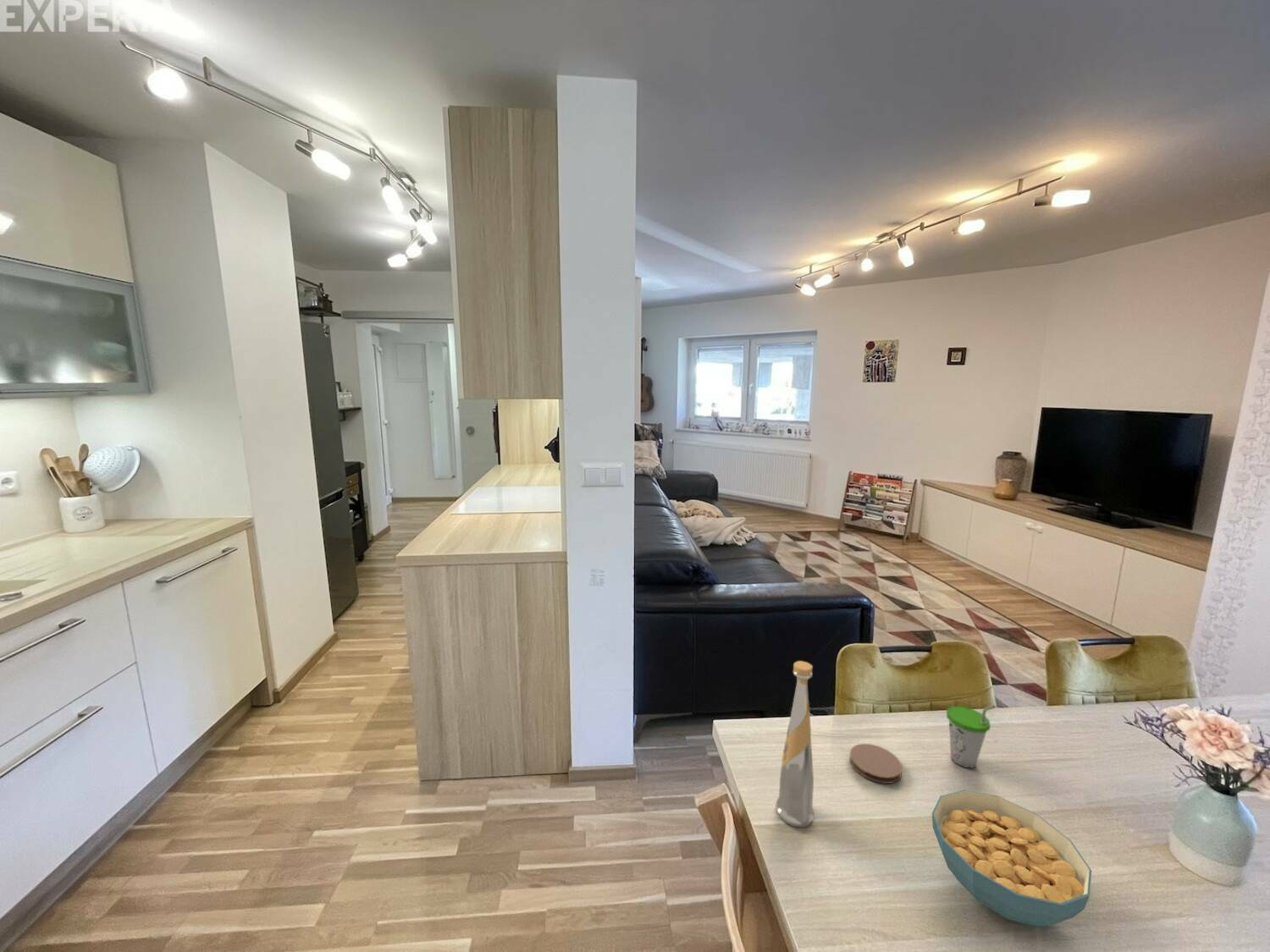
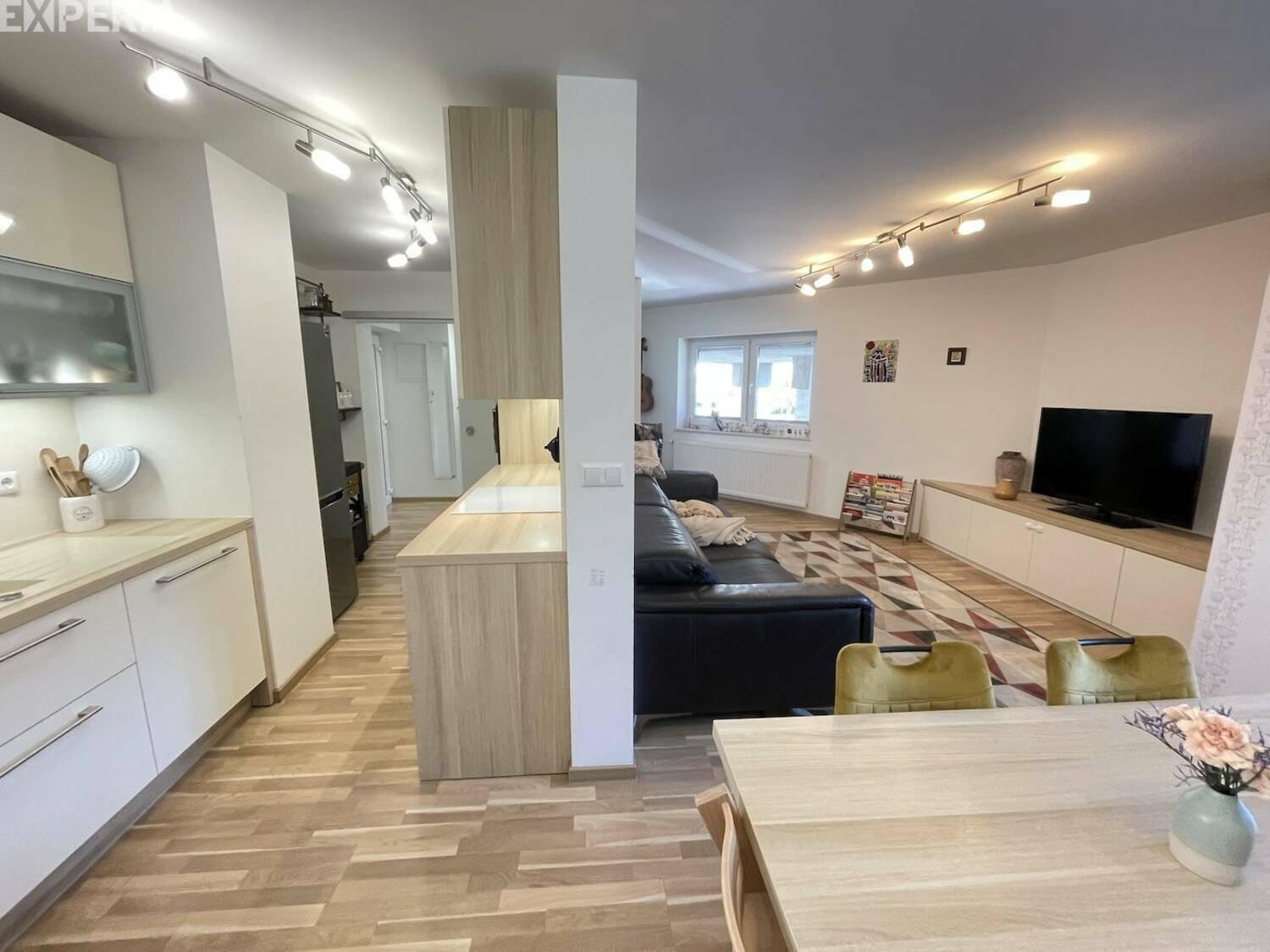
- cup [946,704,996,768]
- bottle [775,660,815,828]
- cereal bowl [931,790,1092,927]
- coaster [849,743,903,784]
